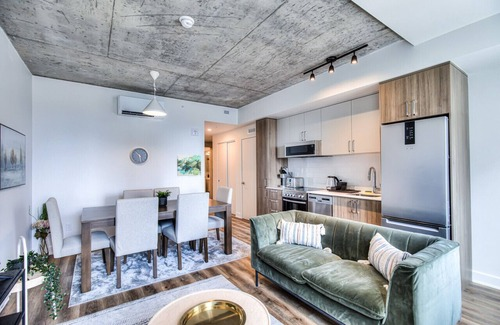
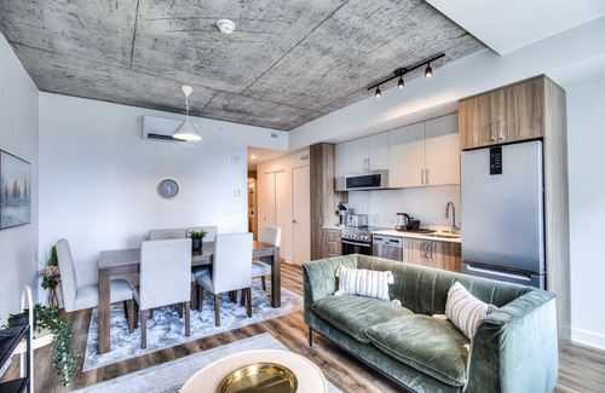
- wall art [176,154,202,177]
